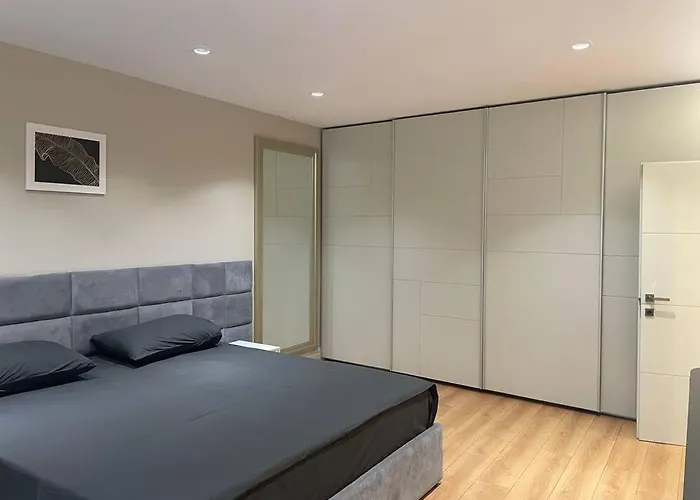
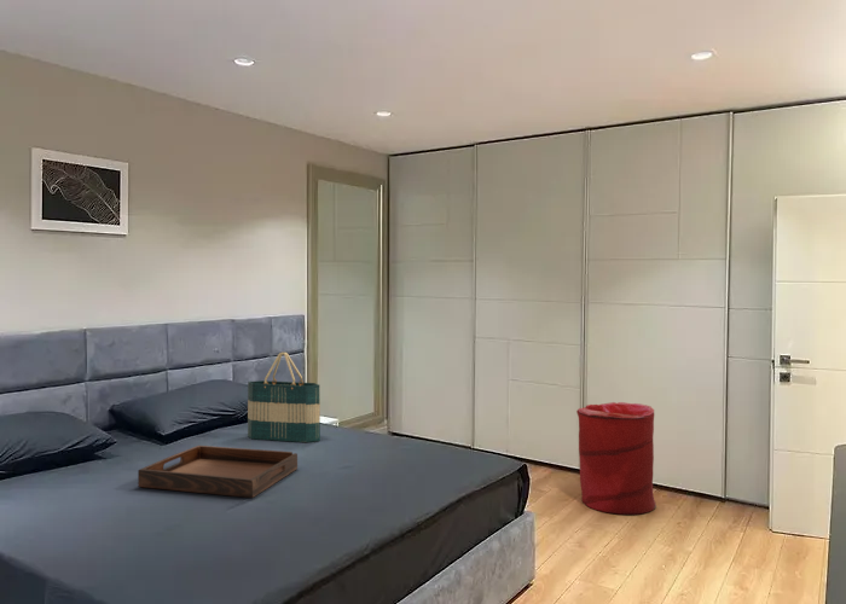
+ laundry hamper [575,401,657,516]
+ serving tray [137,445,299,499]
+ tote bag [247,352,321,443]
